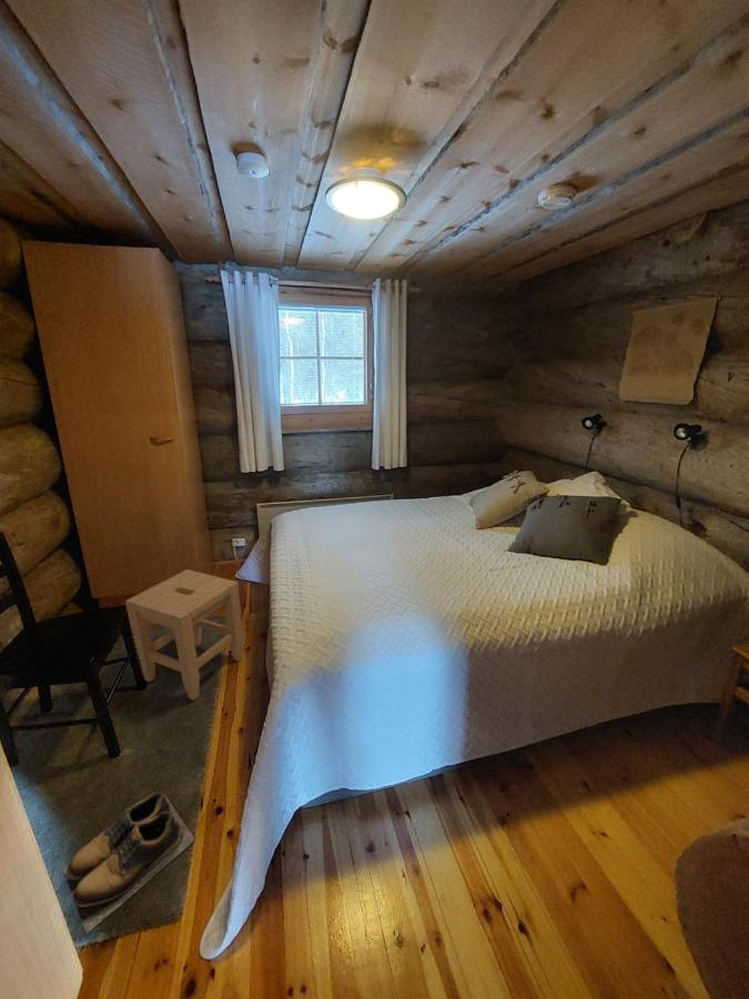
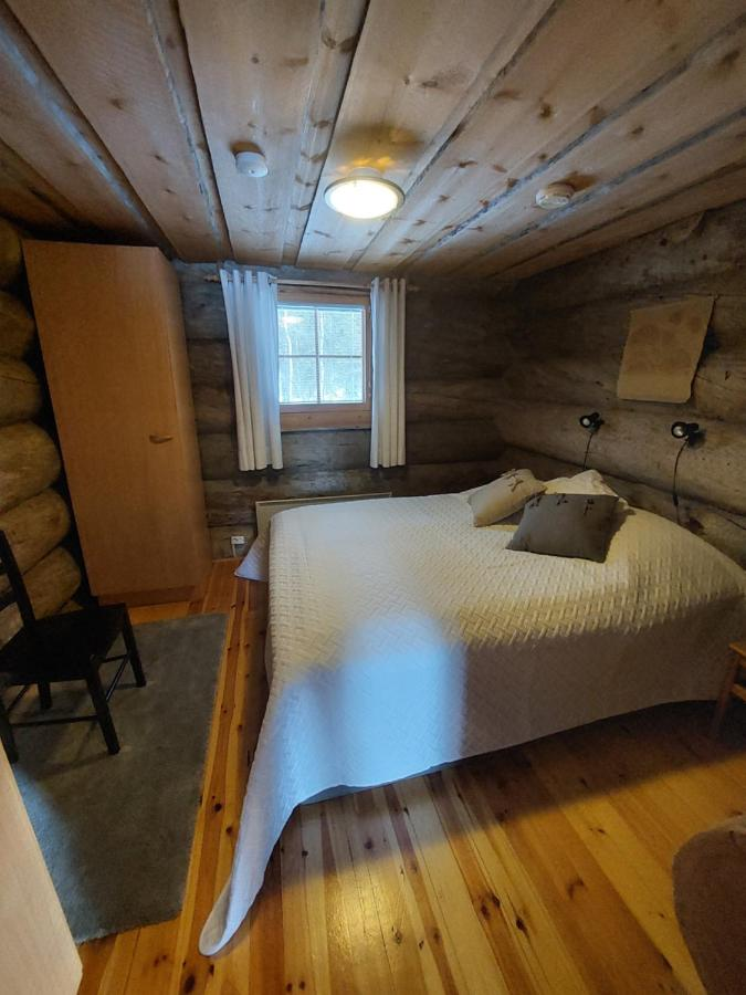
- shoes [61,791,196,935]
- stool [124,568,244,702]
